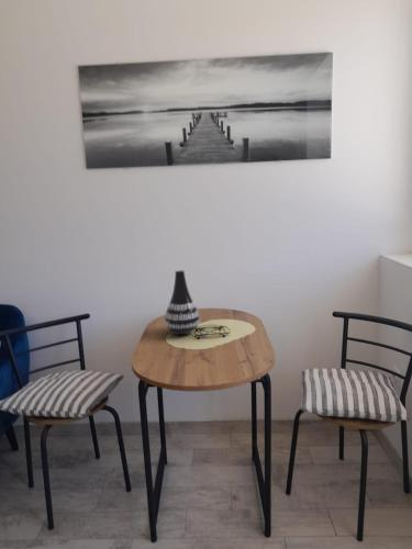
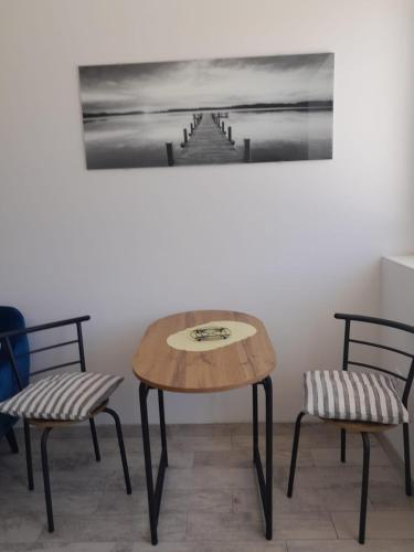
- vase [164,269,200,336]
